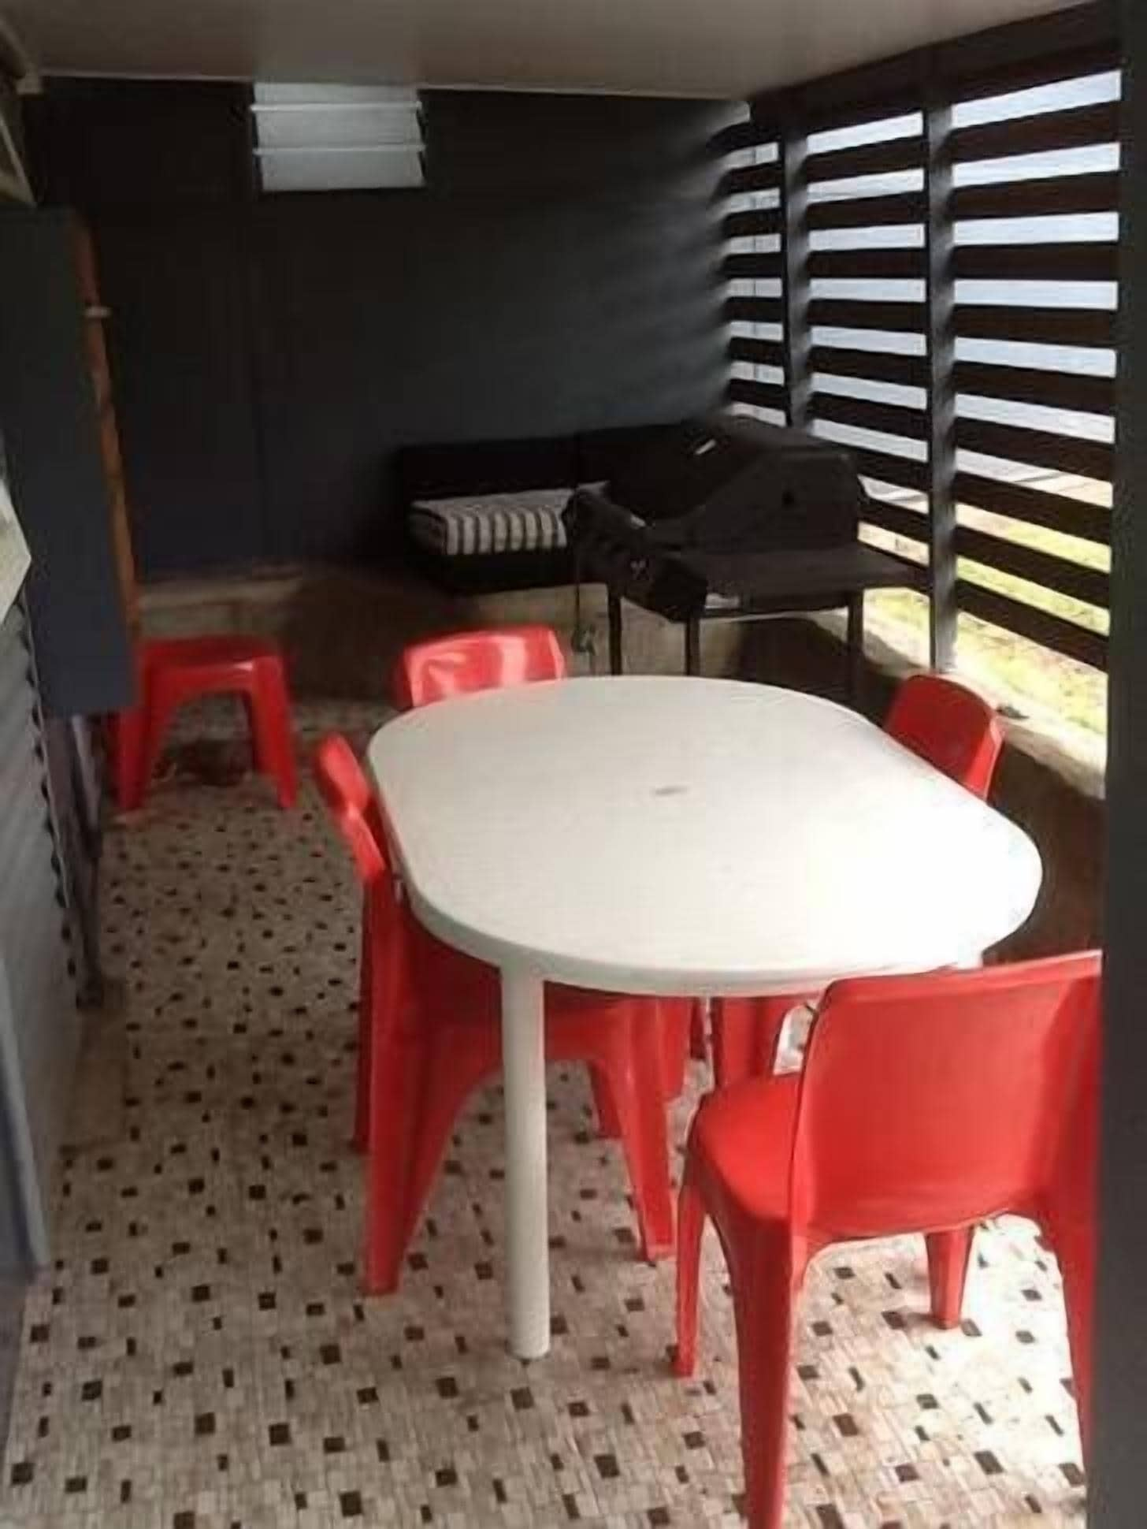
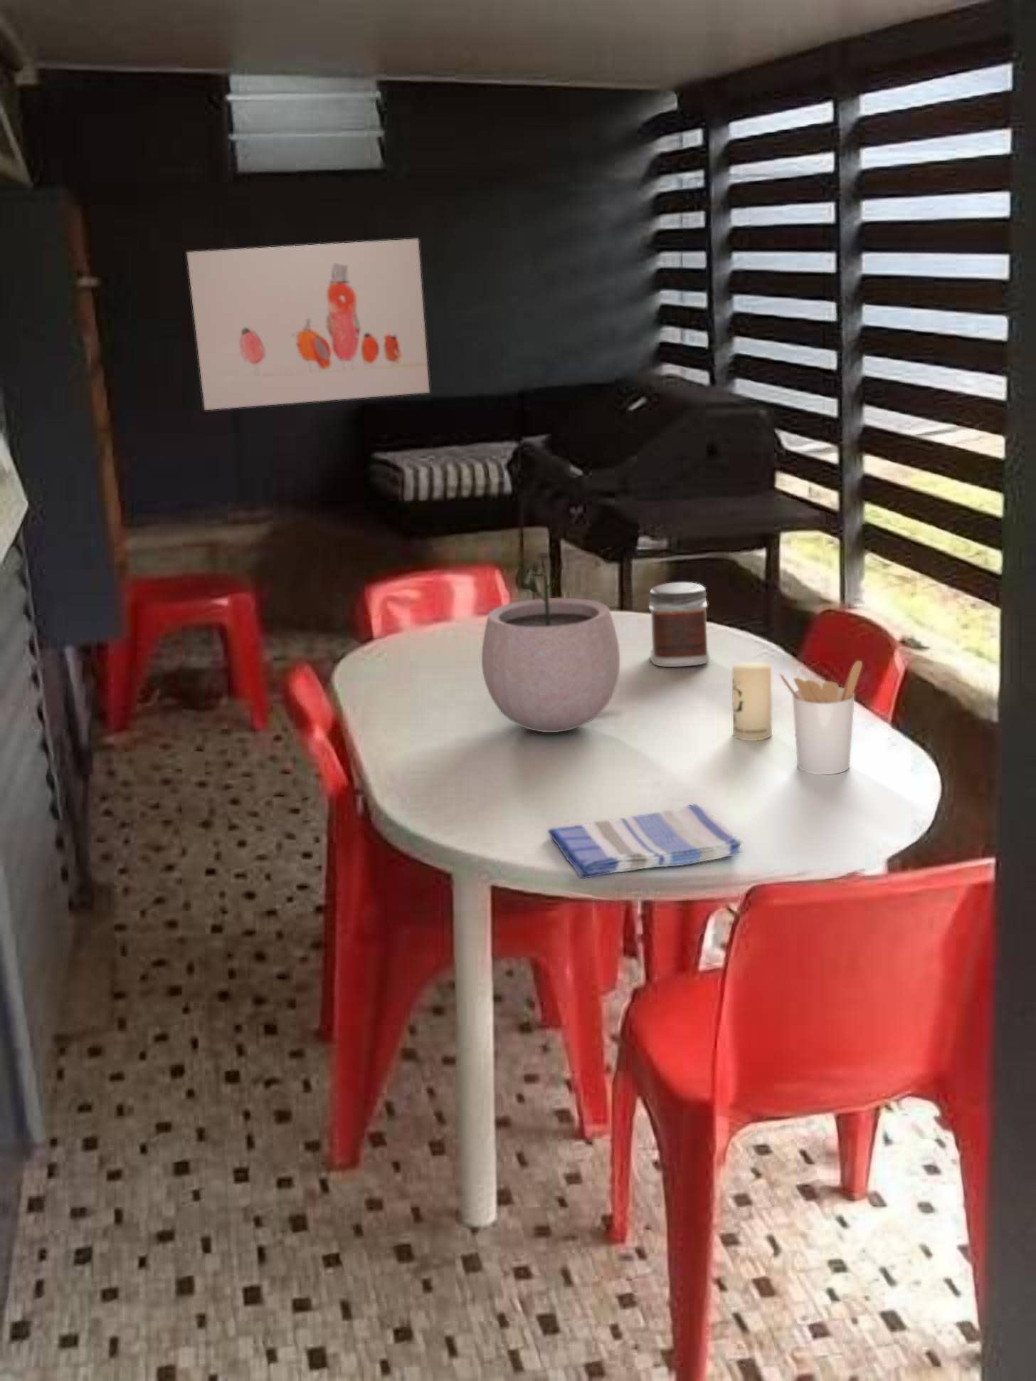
+ candle [731,662,773,742]
+ plant pot [481,557,620,733]
+ dish towel [547,803,743,879]
+ utensil holder [779,659,863,775]
+ wall art [186,237,431,410]
+ jar [648,581,711,668]
